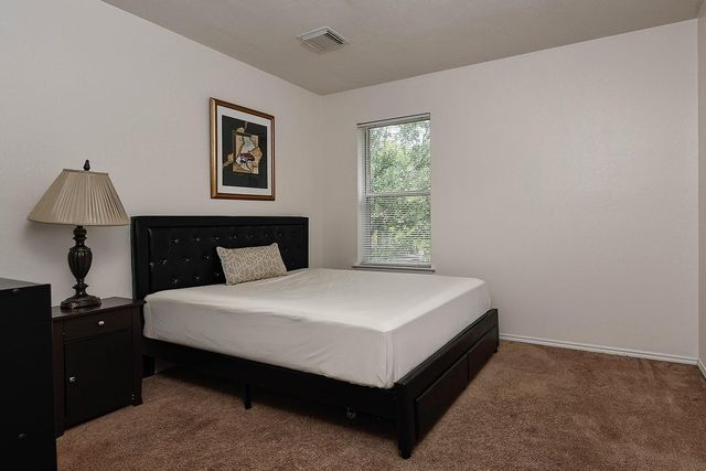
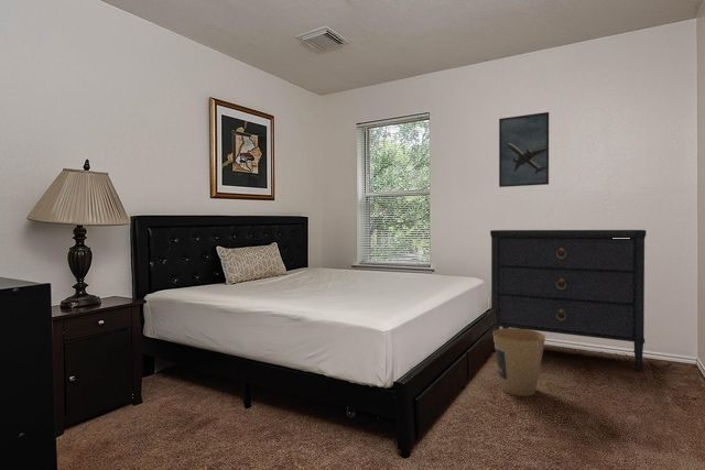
+ trash can [491,328,546,397]
+ dresser [489,229,647,372]
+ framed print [498,111,550,188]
